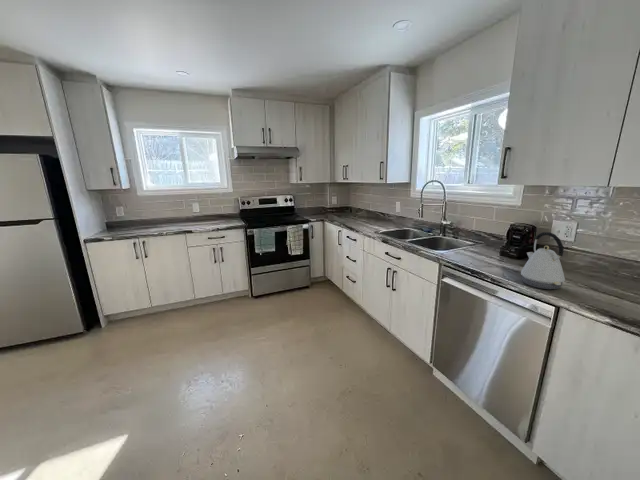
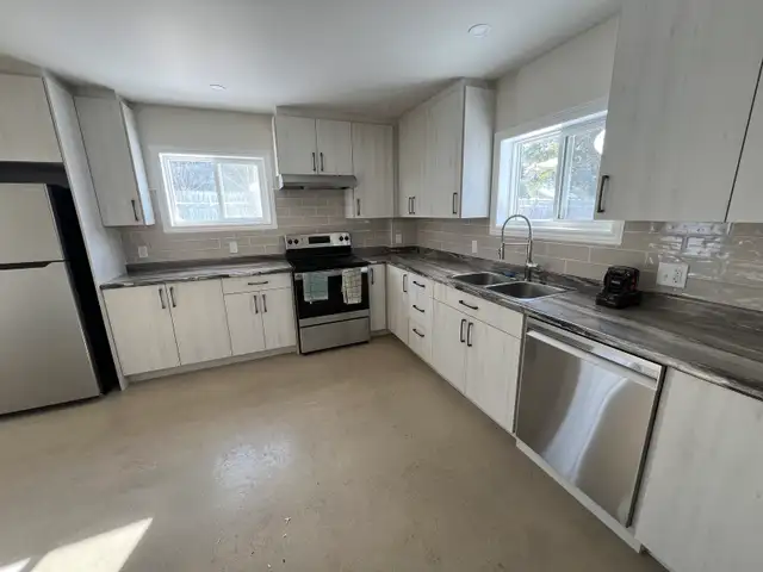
- kettle [520,231,566,290]
